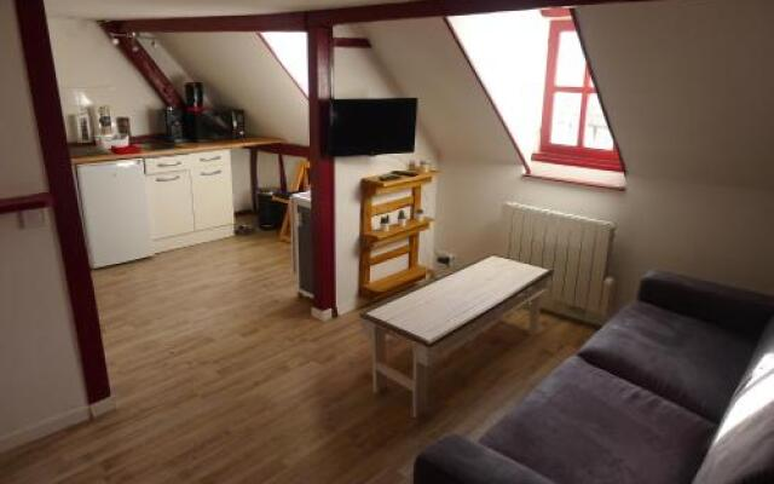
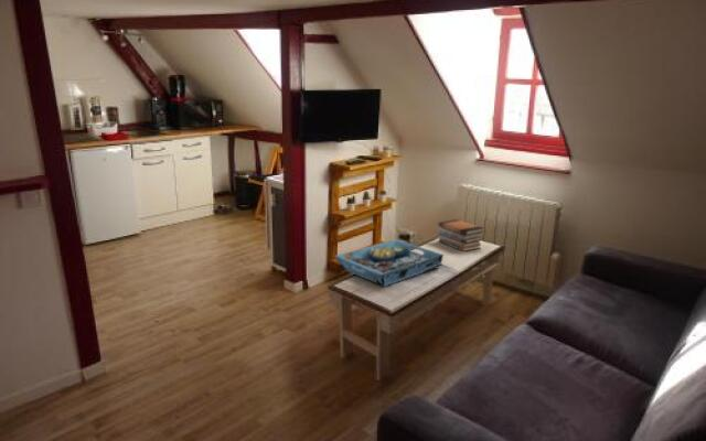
+ book stack [437,218,485,252]
+ serving tray [333,238,445,288]
